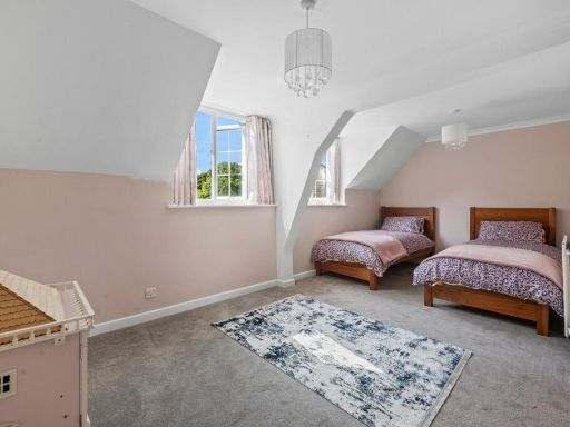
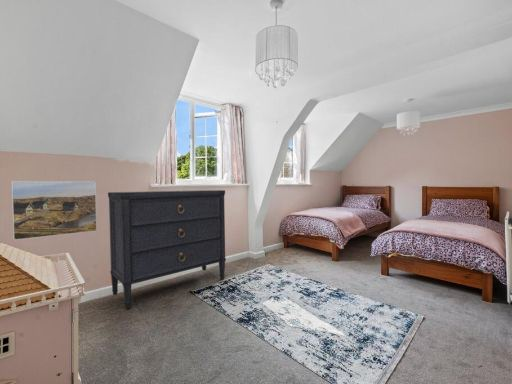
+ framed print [11,180,98,241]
+ dresser [107,189,227,310]
